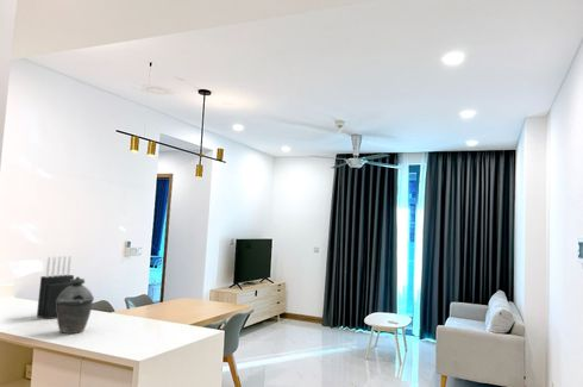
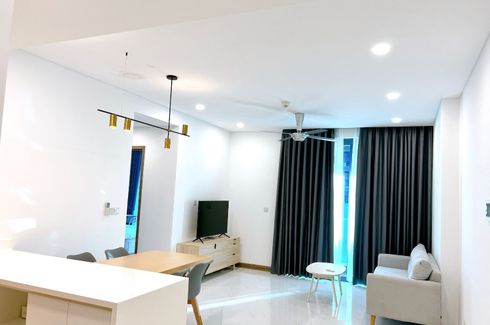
- kettle [56,275,95,335]
- knife block [36,255,75,320]
